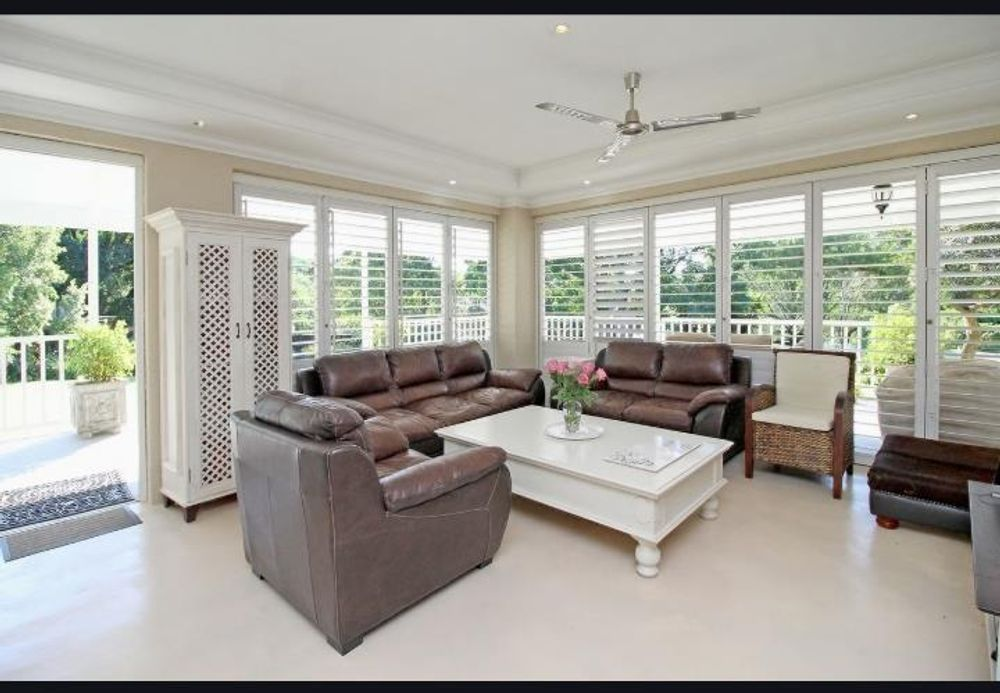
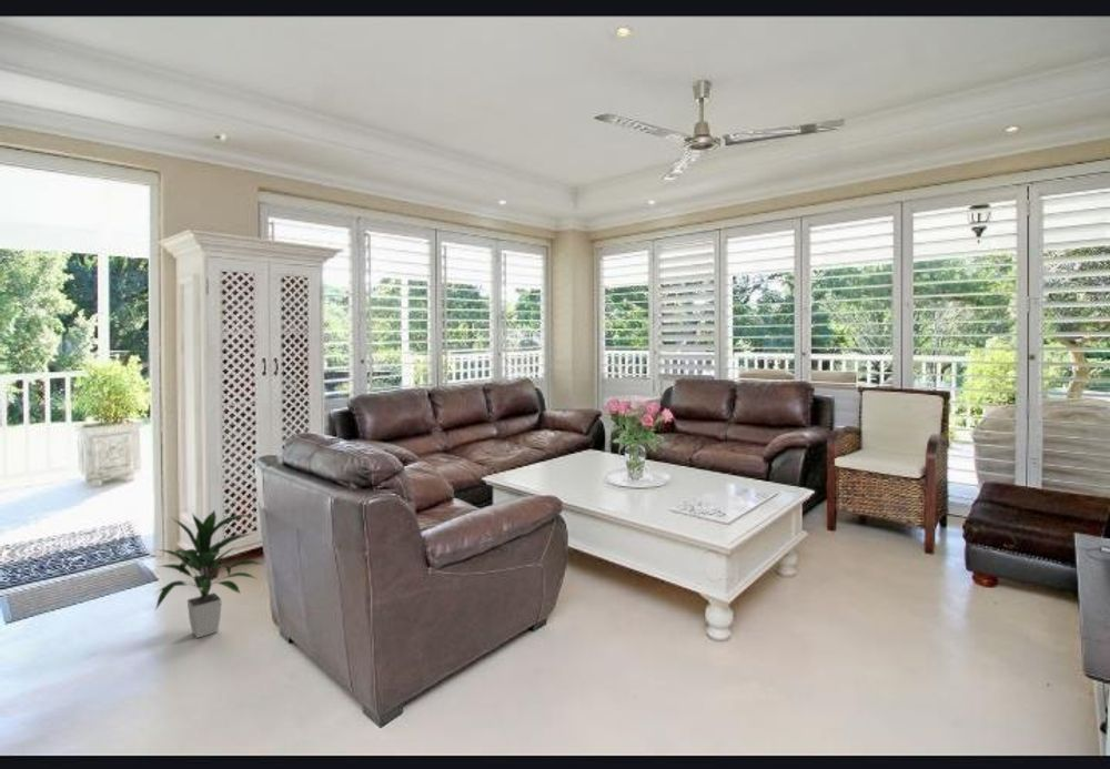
+ indoor plant [154,508,262,639]
